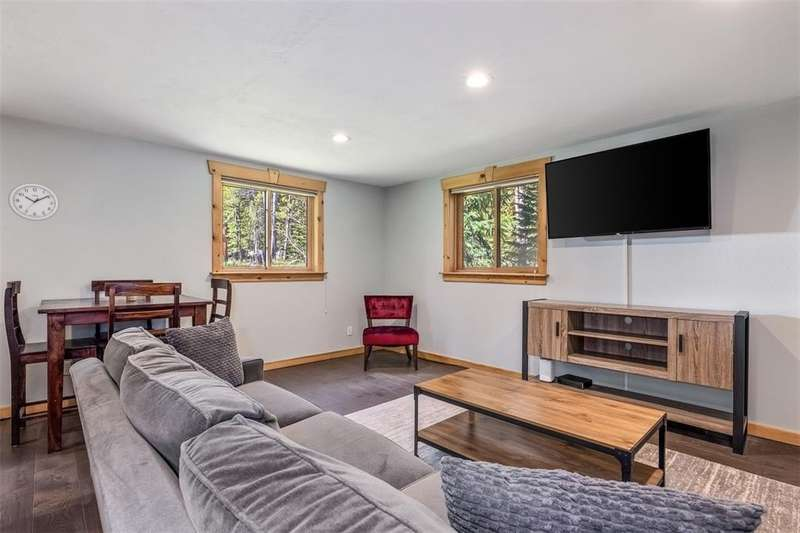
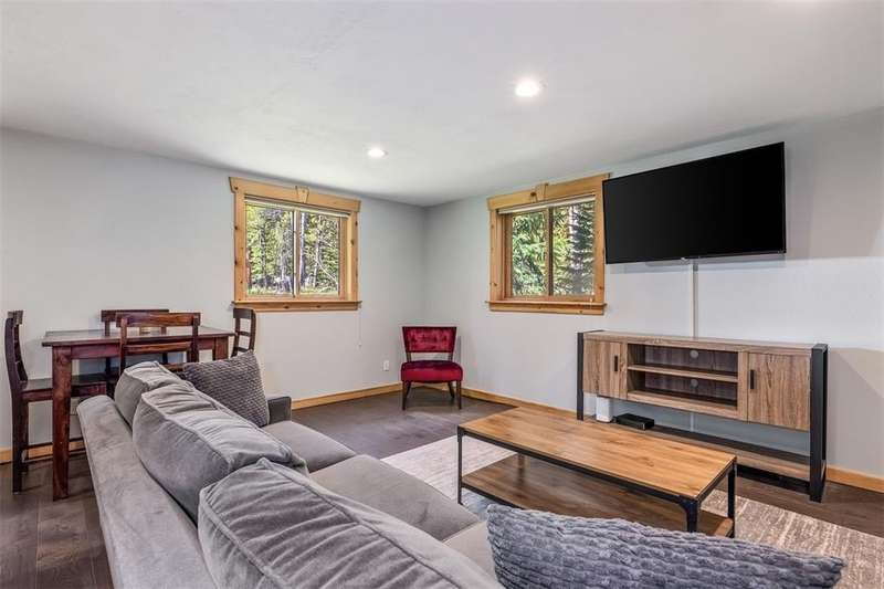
- wall clock [7,182,60,222]
